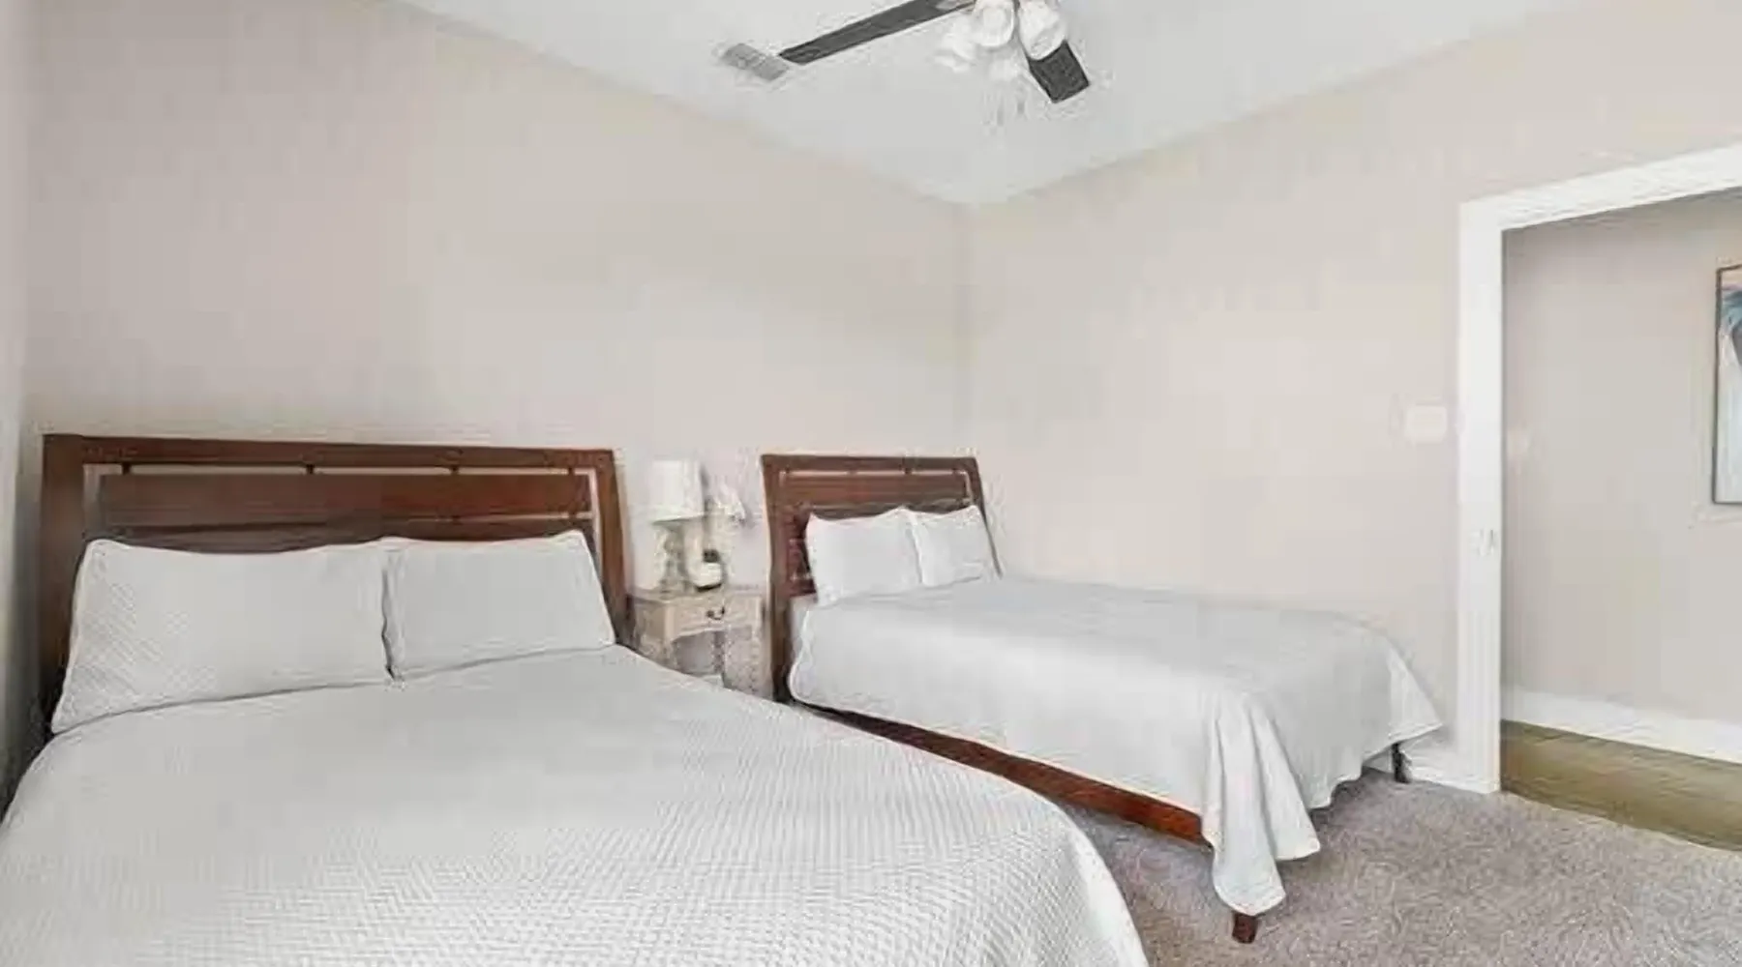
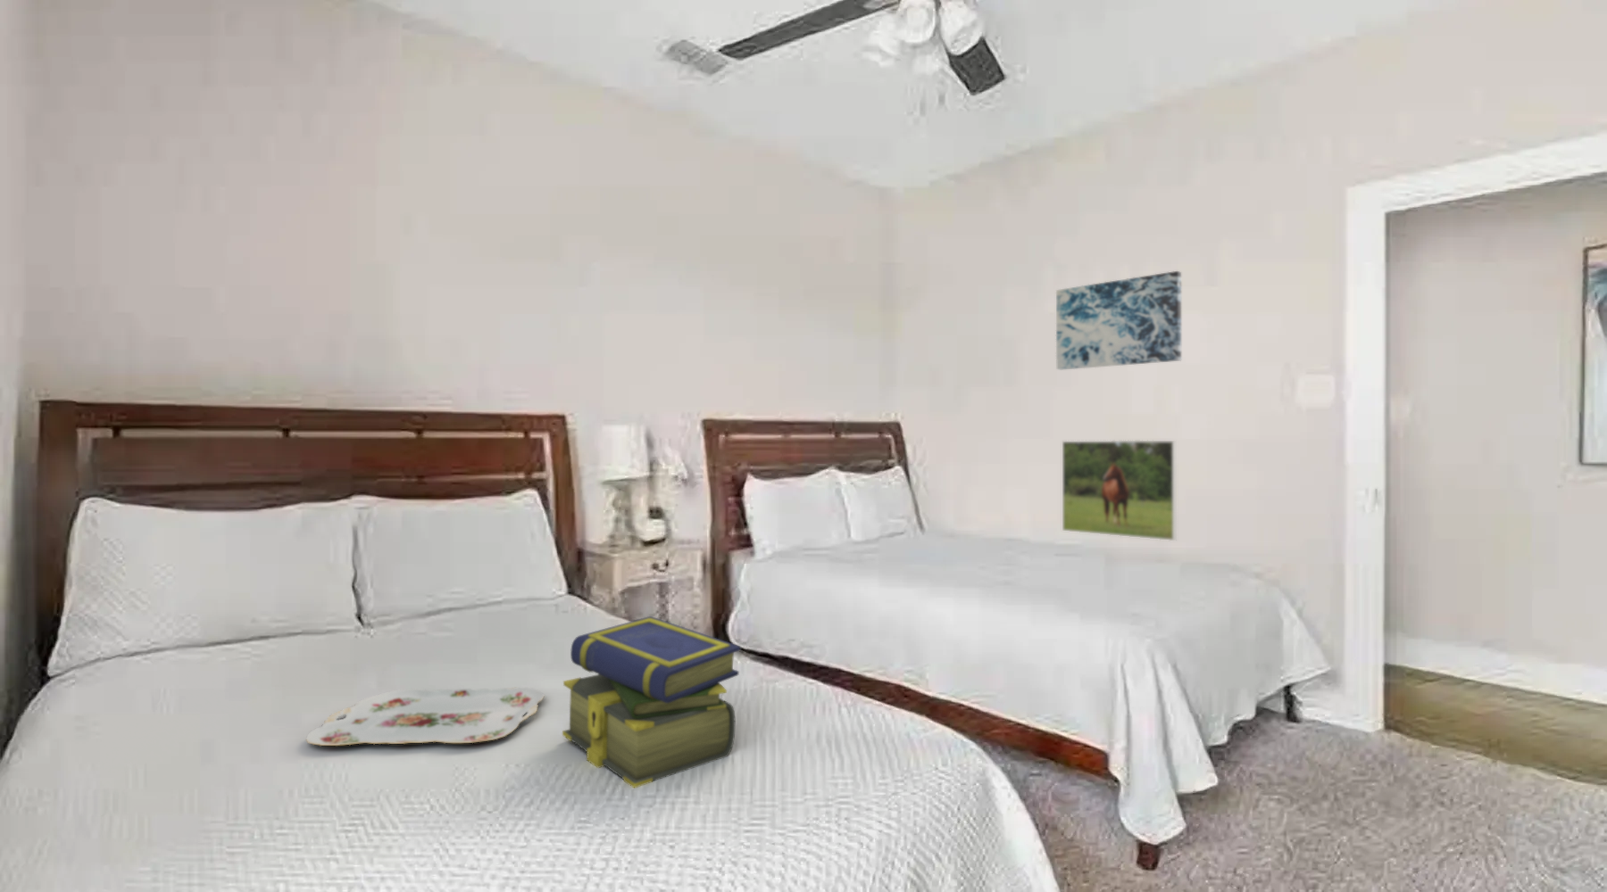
+ stack of books [562,615,741,789]
+ serving tray [306,687,545,747]
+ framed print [1062,439,1177,542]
+ wall art [1055,270,1182,370]
